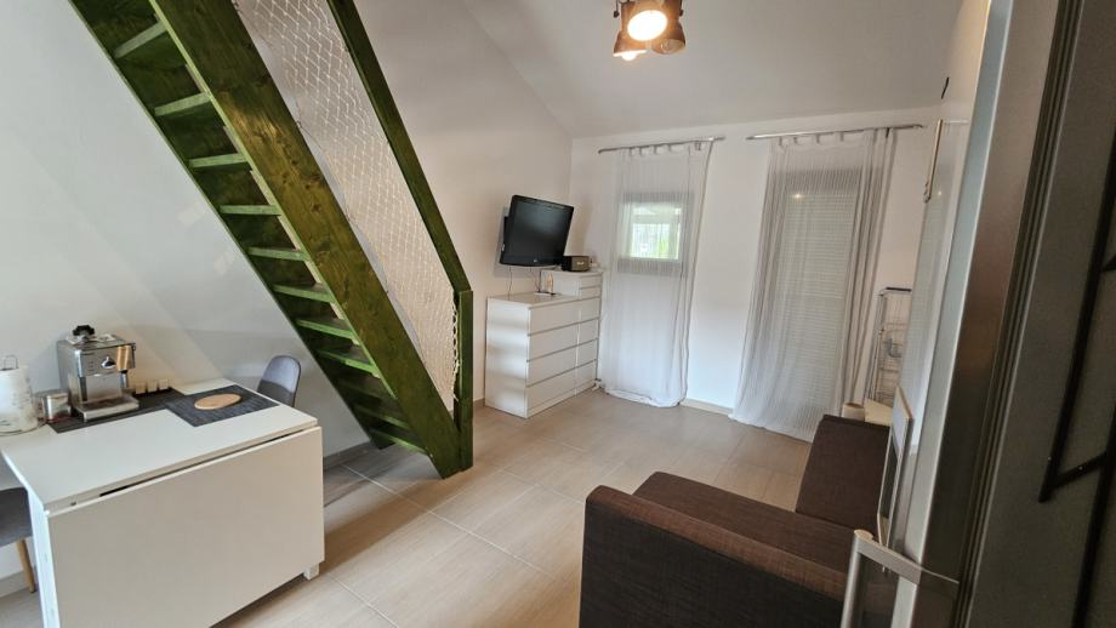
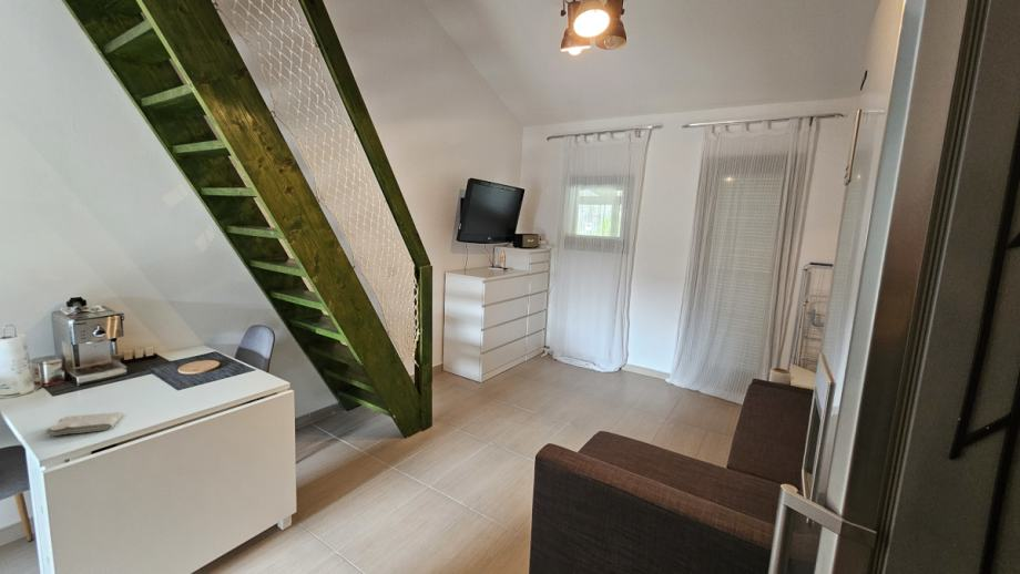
+ washcloth [44,411,125,437]
